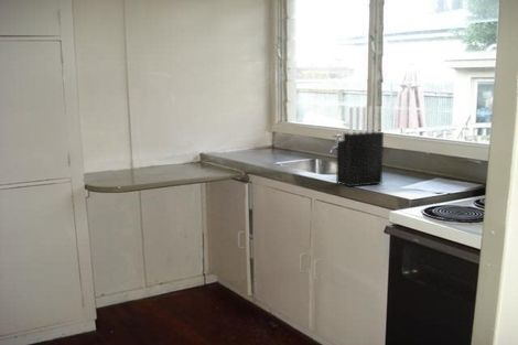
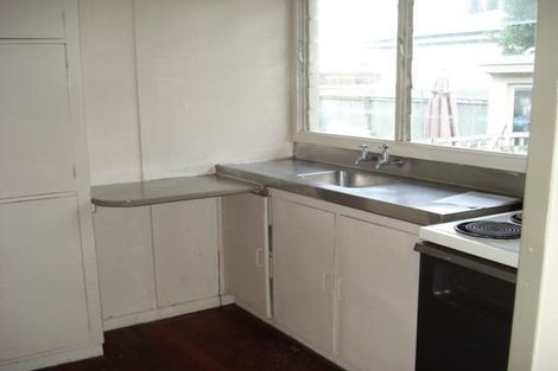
- knife block [335,105,385,188]
